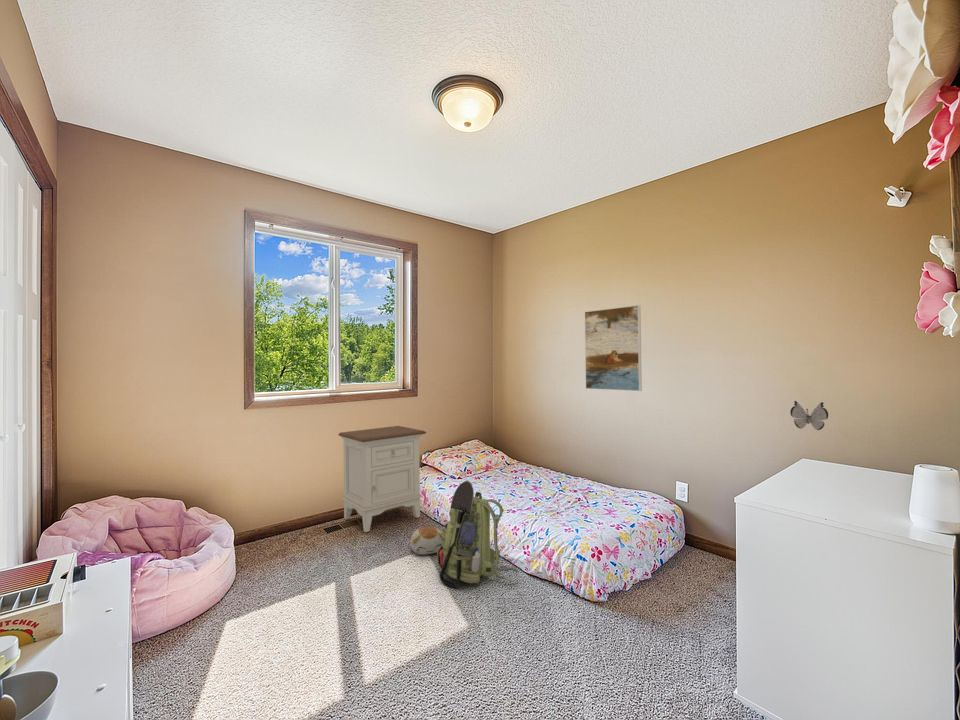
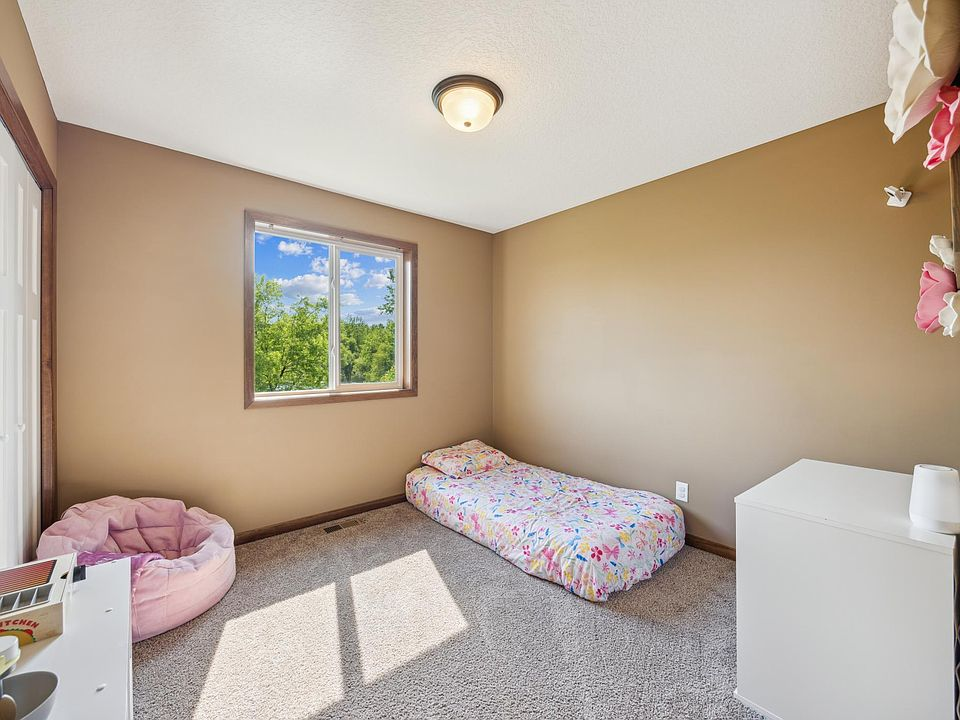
- decorative butterfly [789,400,829,431]
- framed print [584,304,643,392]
- nightstand [337,425,427,533]
- plush toy [409,525,443,556]
- backpack [436,480,519,588]
